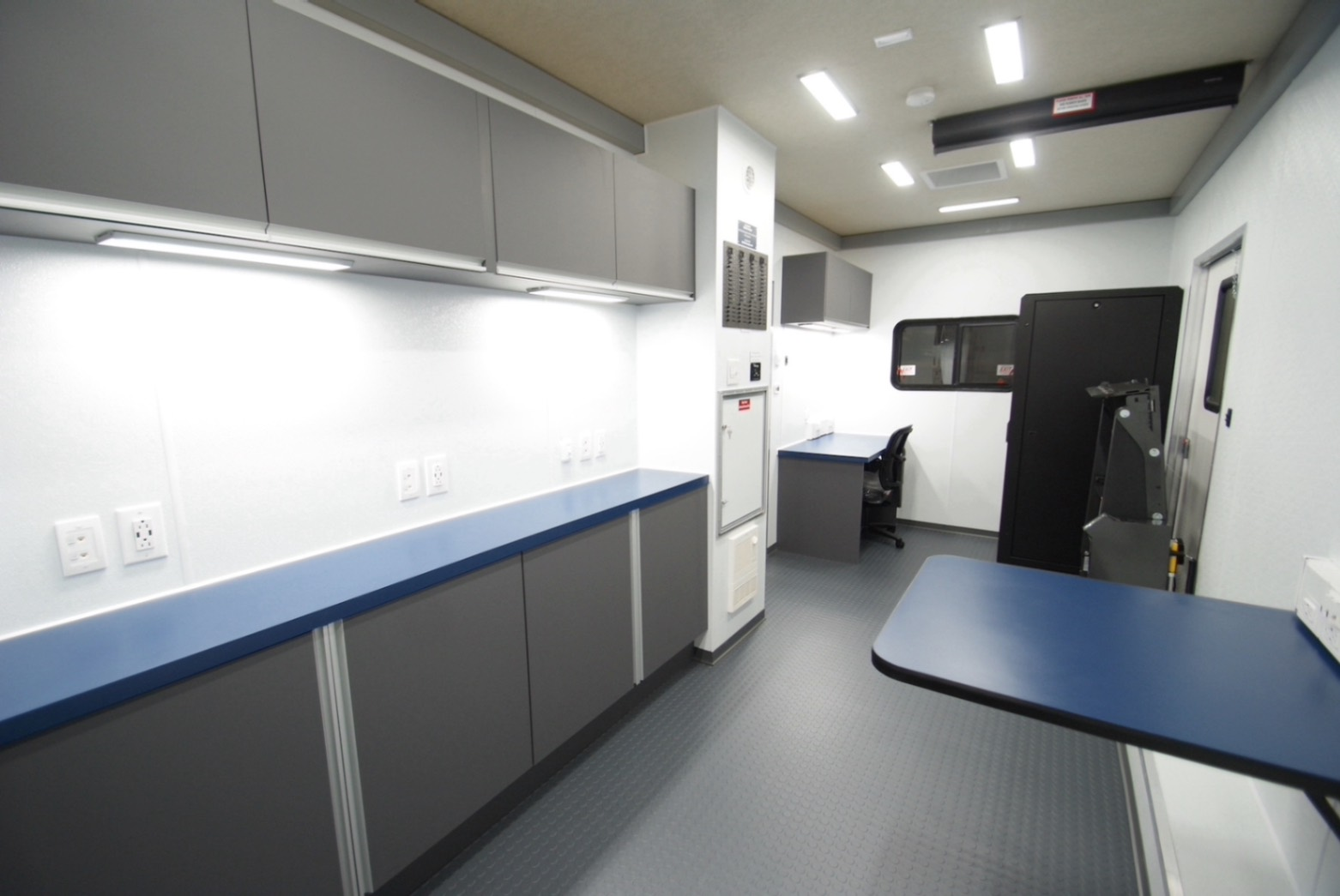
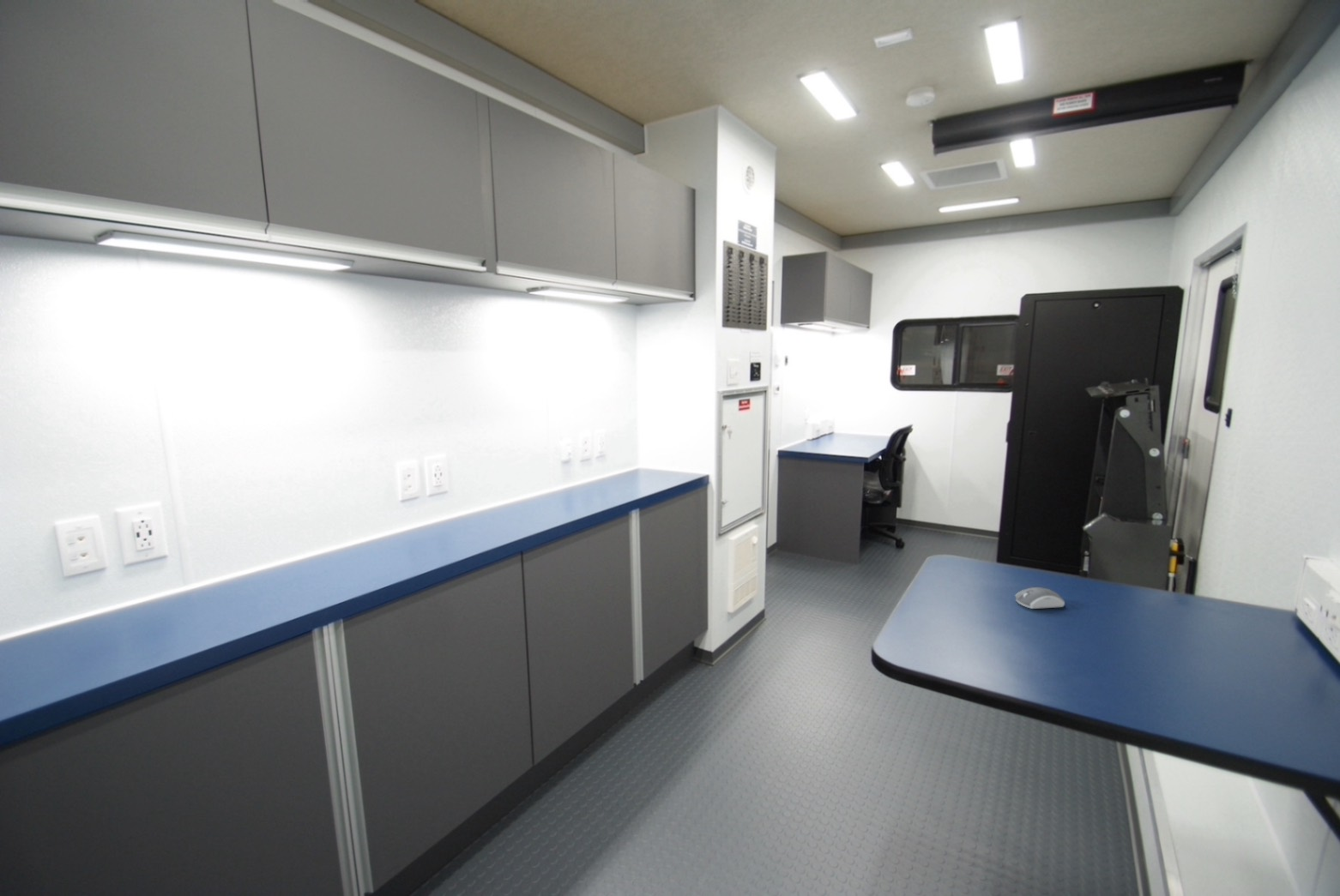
+ computer mouse [1014,586,1065,610]
